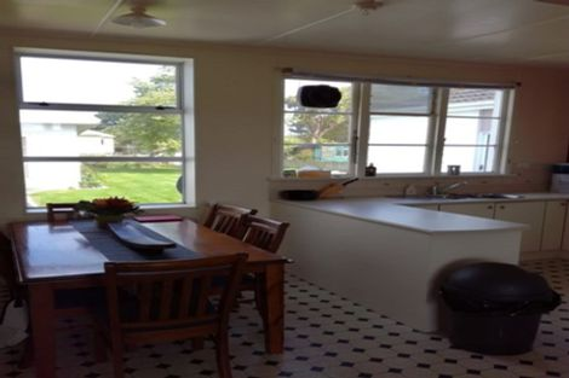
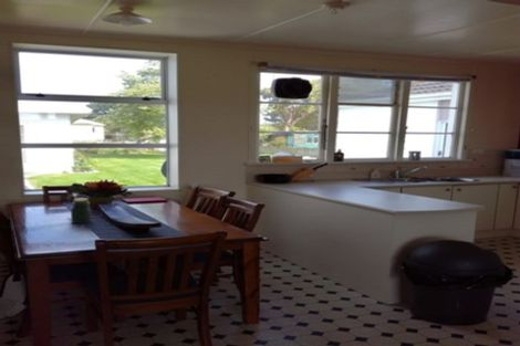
+ jar [70,197,92,224]
